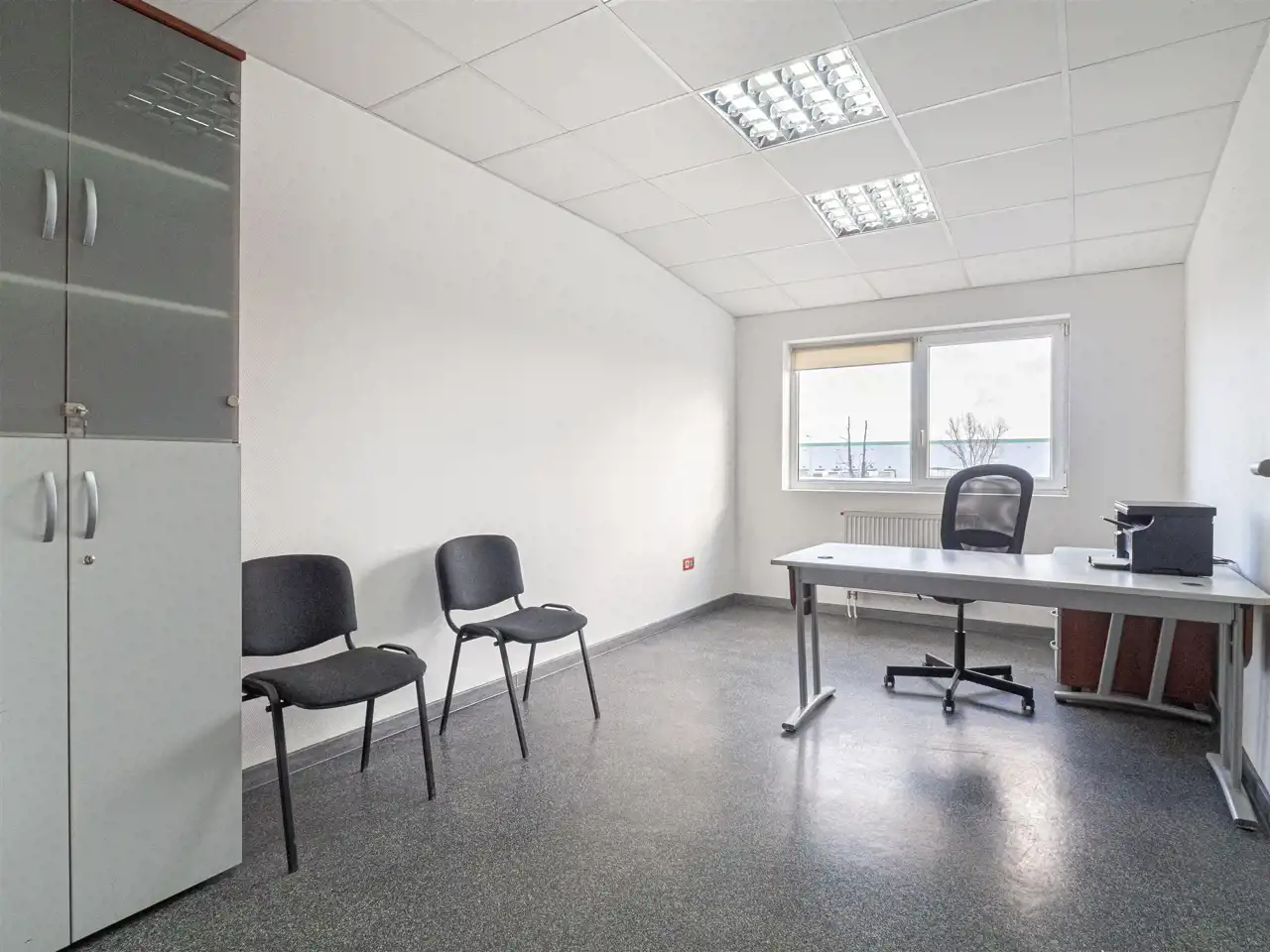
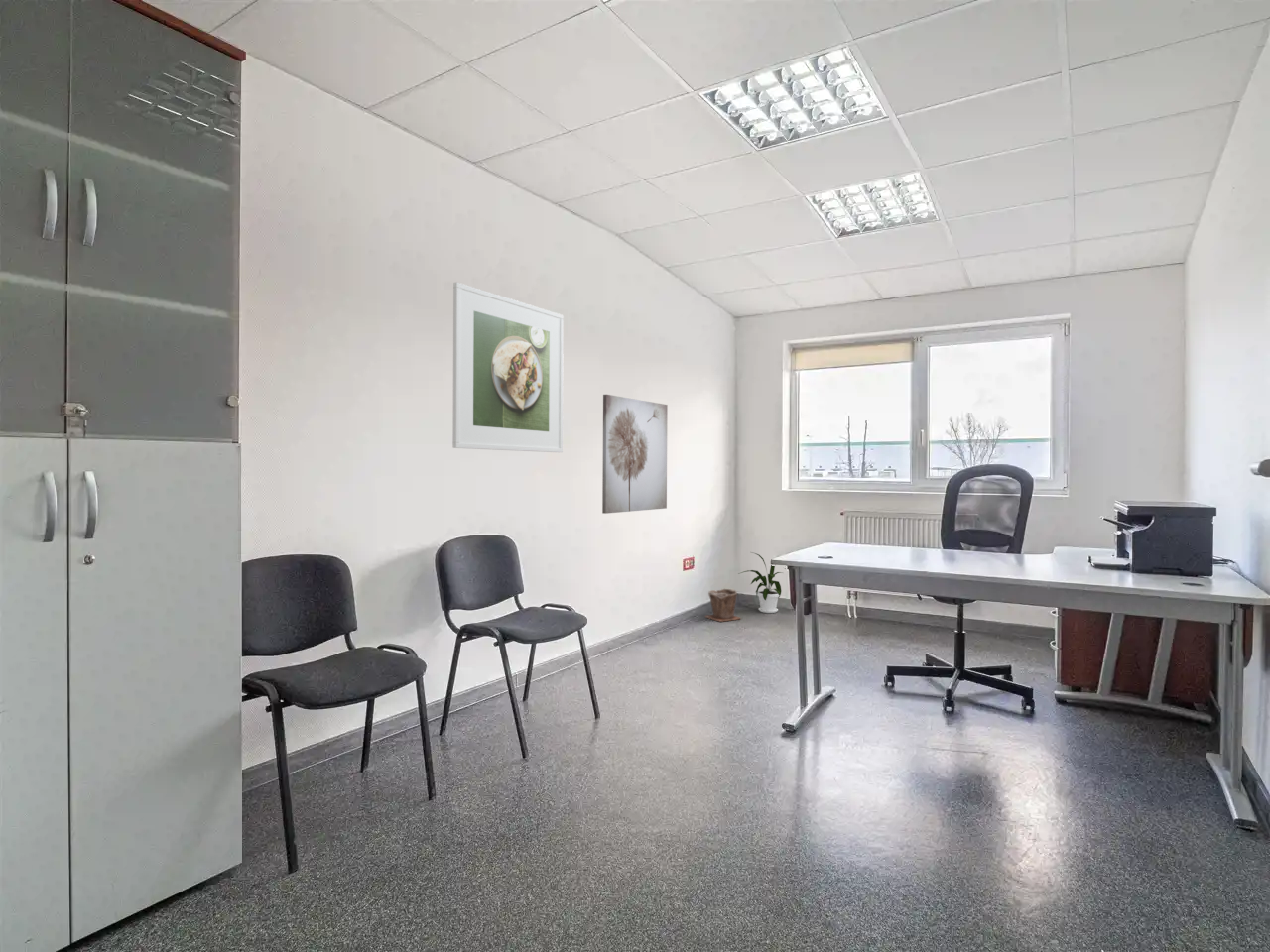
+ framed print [451,281,565,453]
+ wall art [601,394,669,515]
+ house plant [737,551,787,614]
+ plant pot [703,588,742,623]
